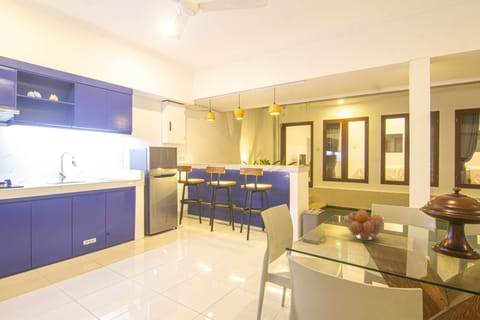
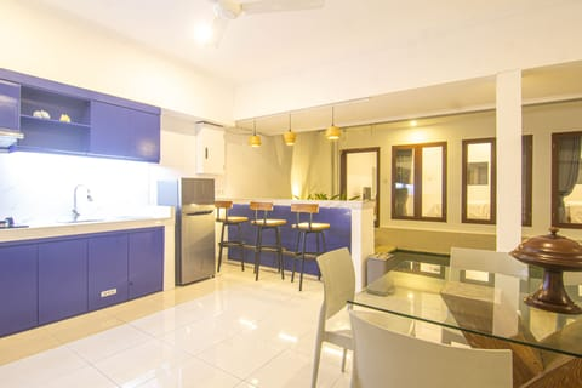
- fruit basket [343,209,386,241]
